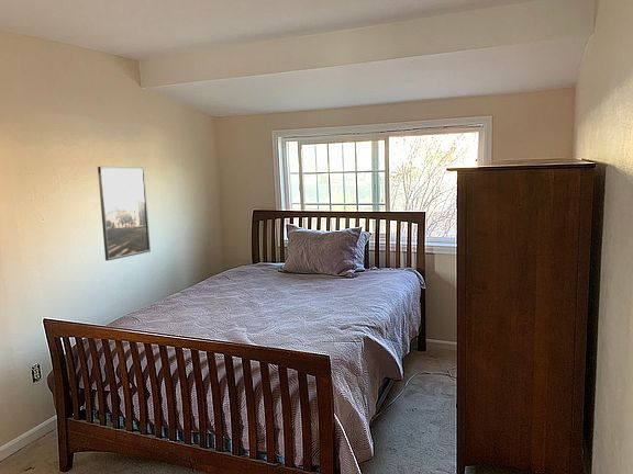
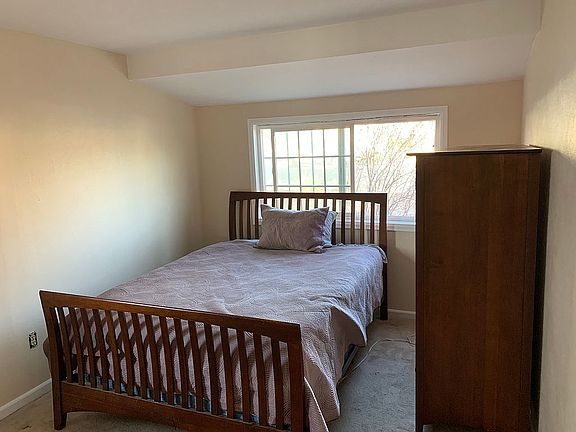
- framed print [97,166,152,261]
